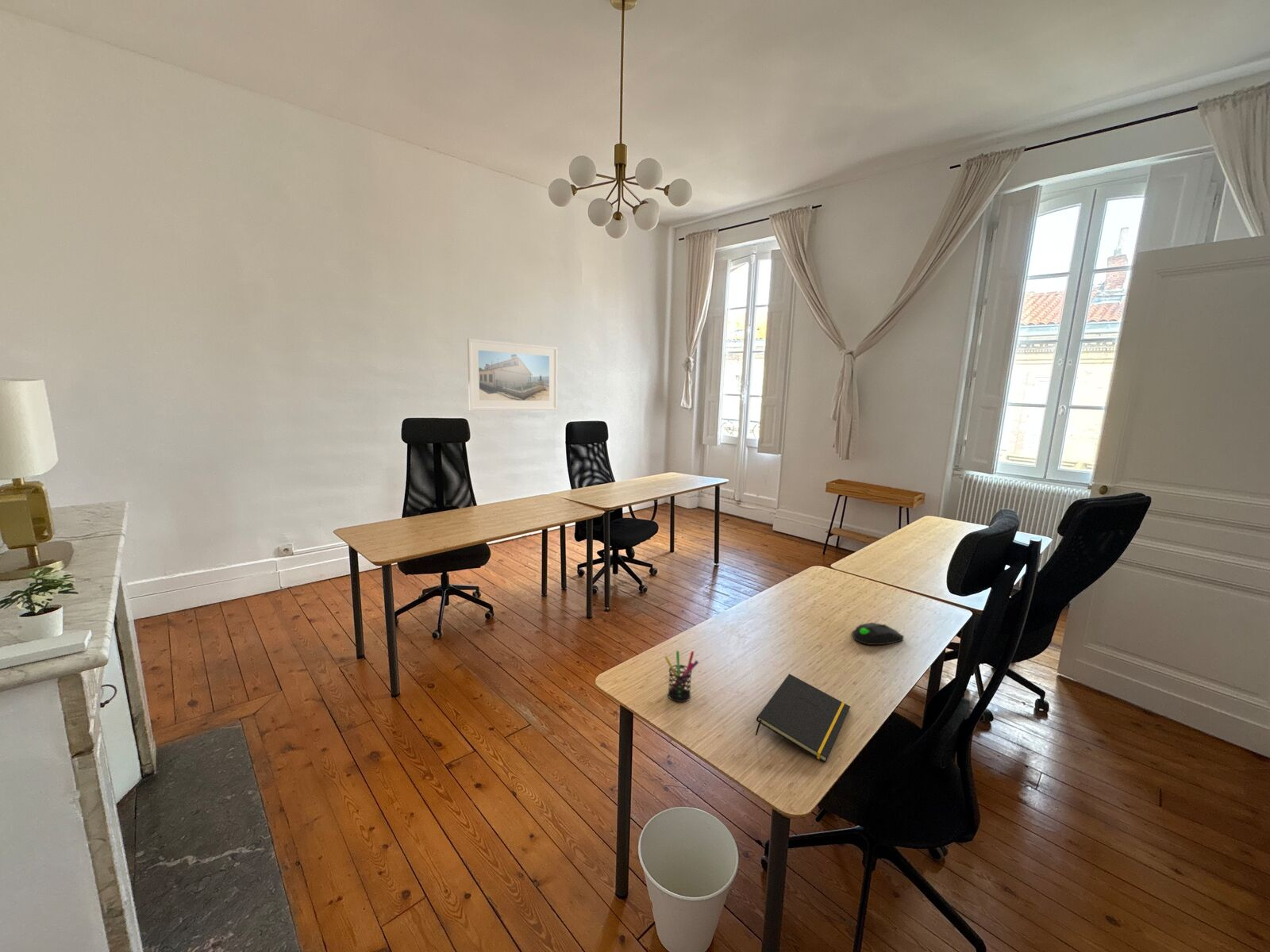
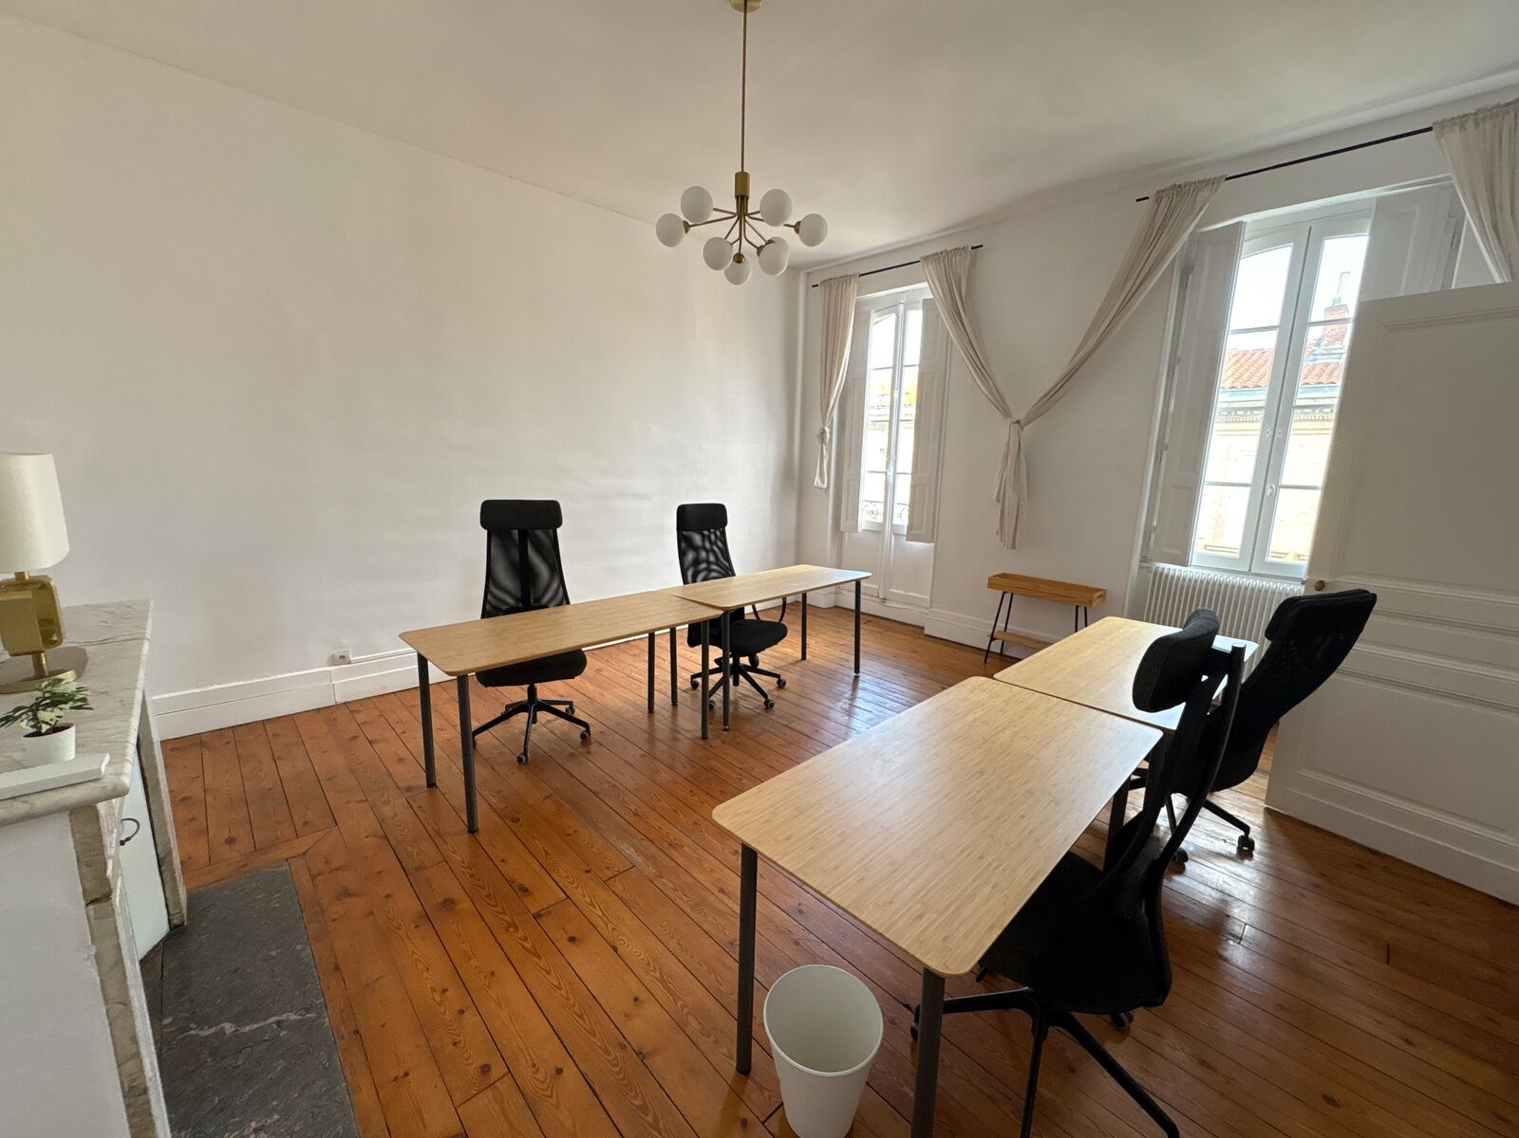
- computer mouse [852,622,905,646]
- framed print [467,337,558,412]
- notepad [755,673,851,763]
- pen holder [664,651,699,703]
